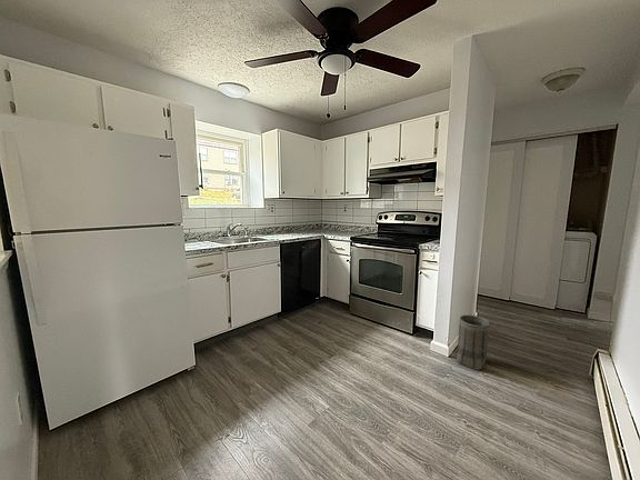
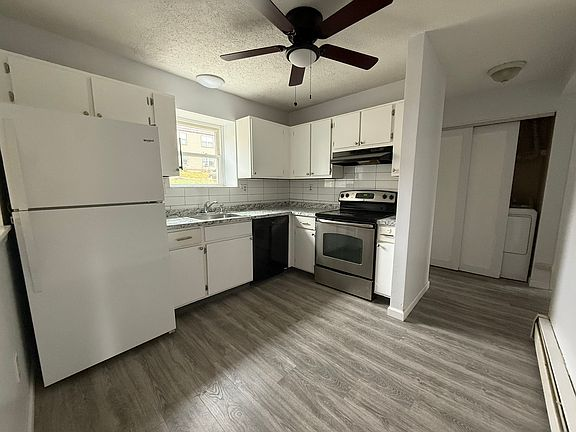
- basket [456,313,490,371]
